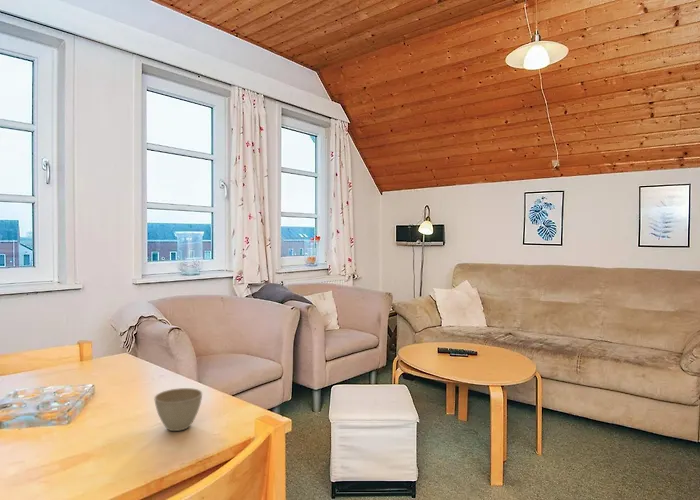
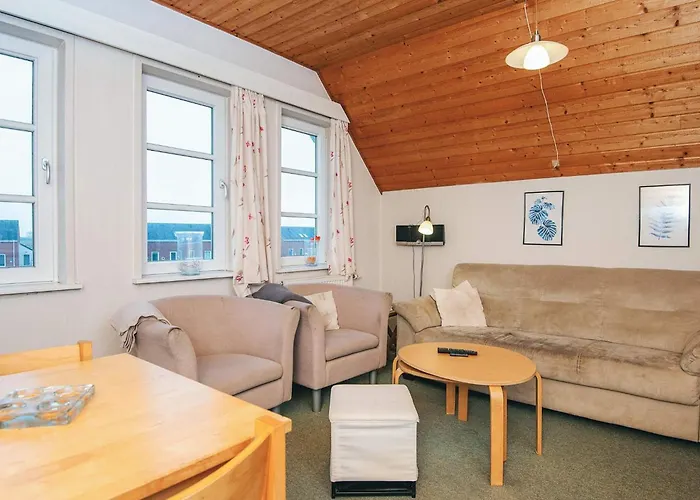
- flower pot [153,387,203,432]
